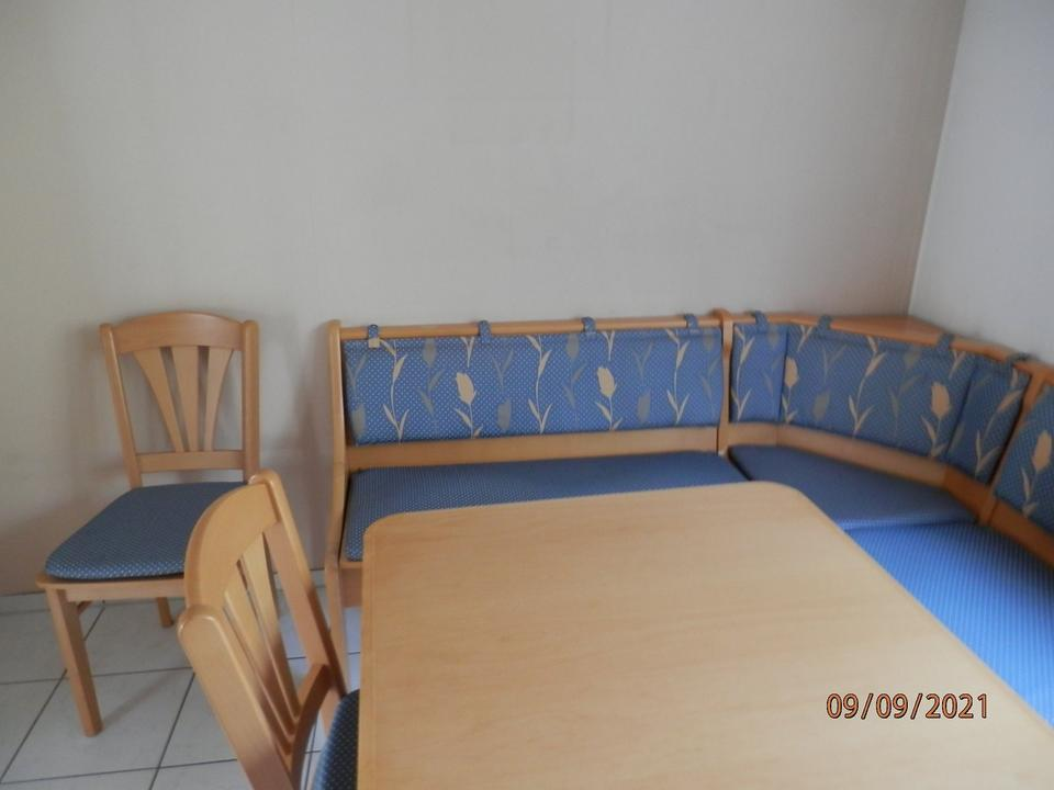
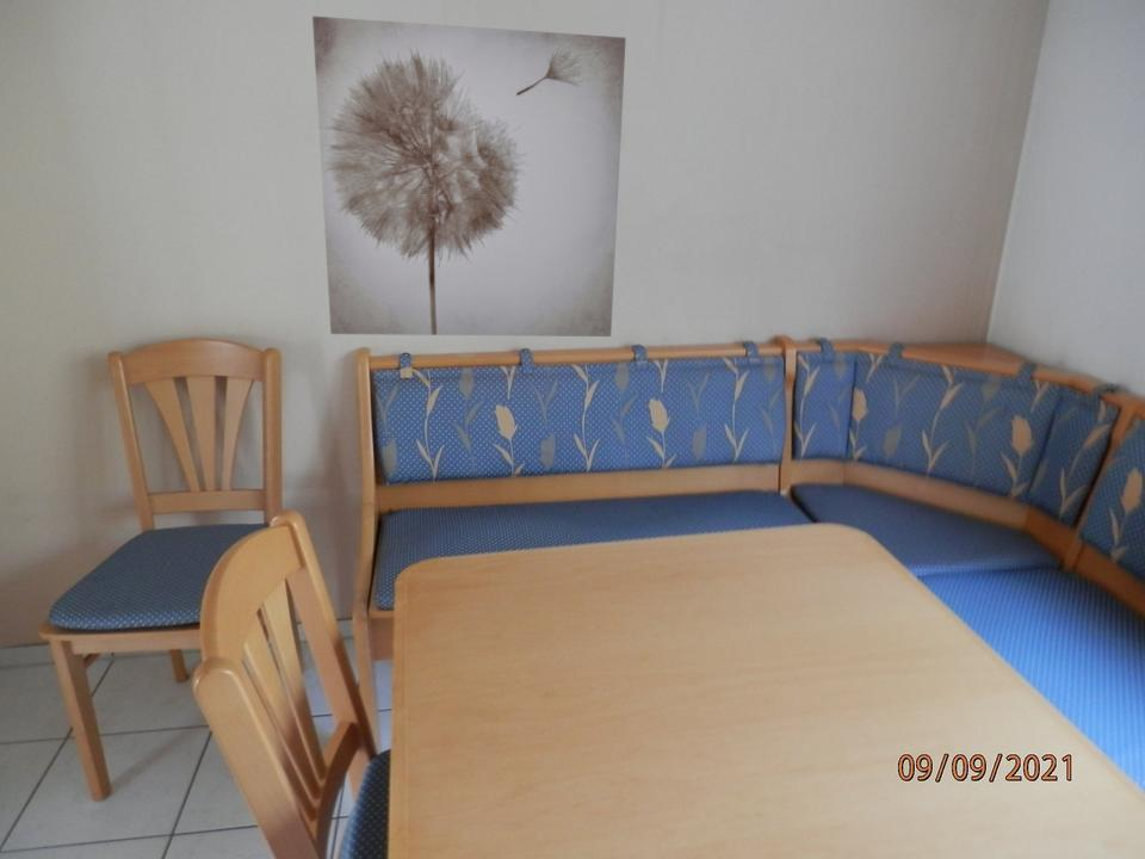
+ wall art [311,16,627,338]
